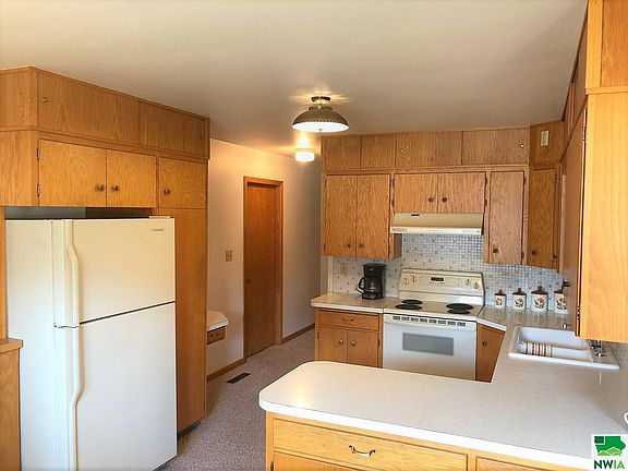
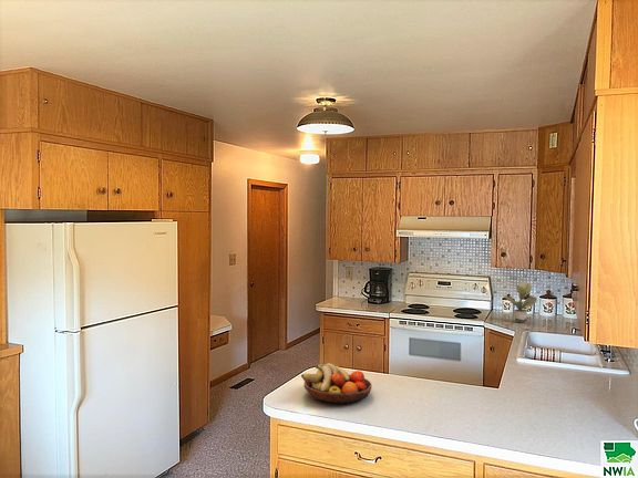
+ fruit bowl [300,362,373,405]
+ potted plant [503,281,538,323]
